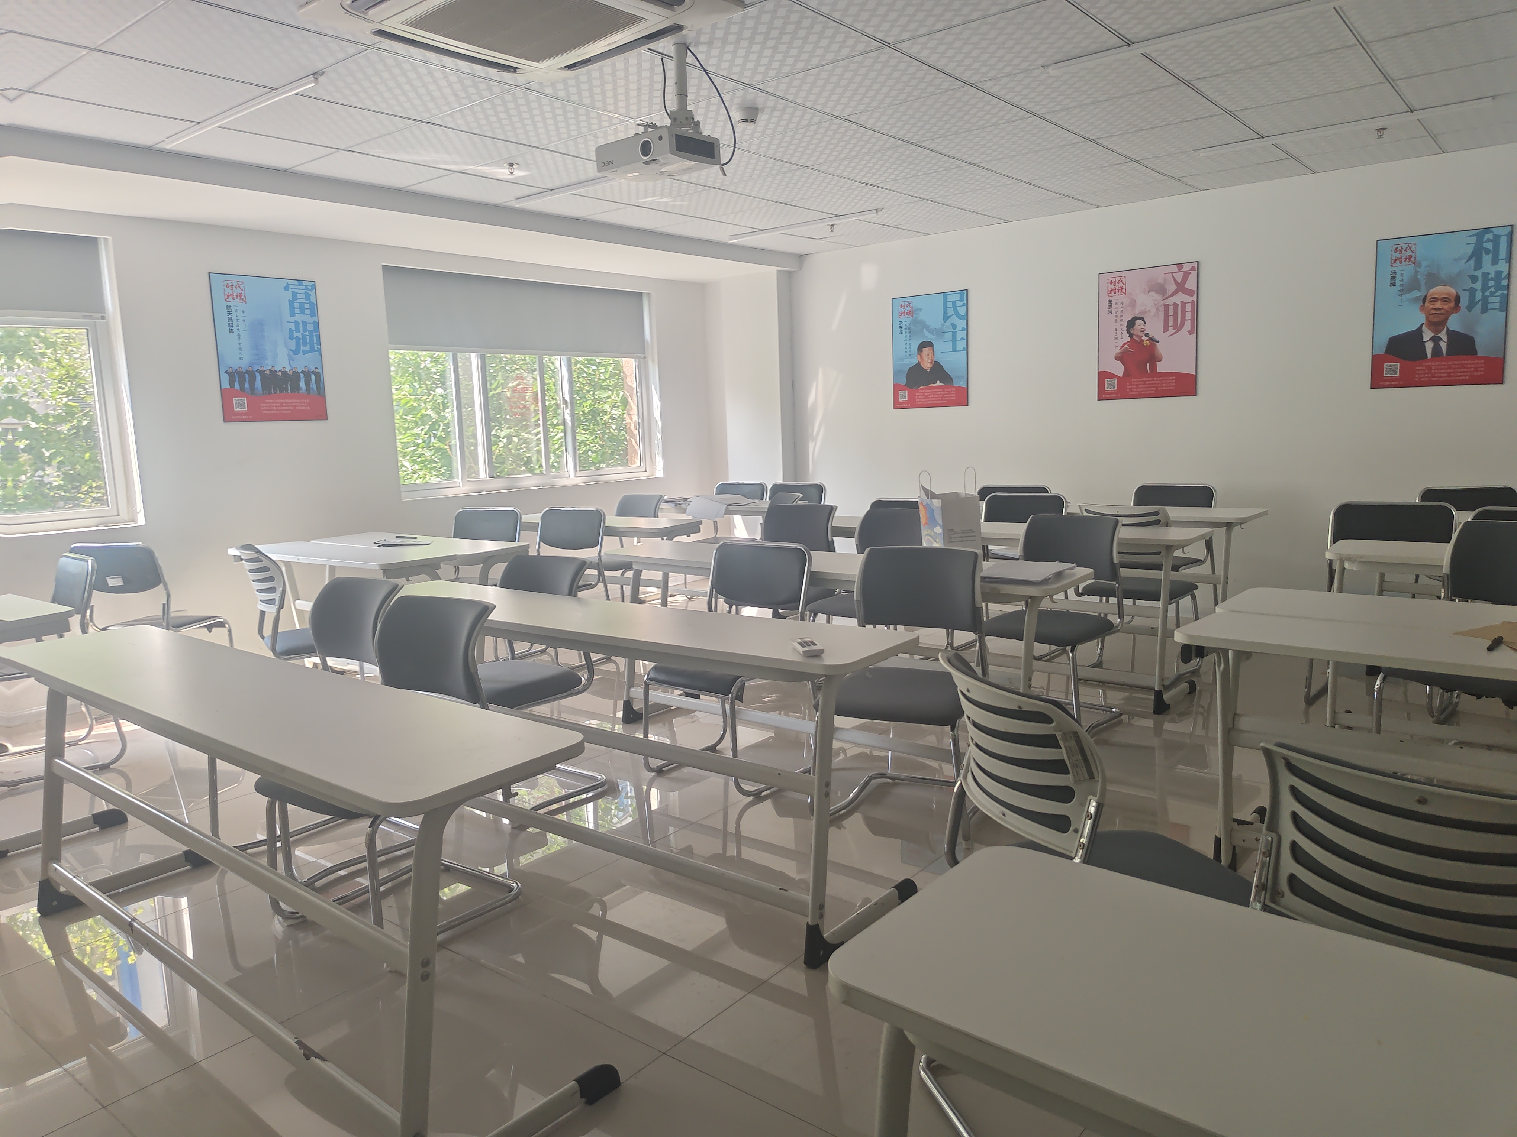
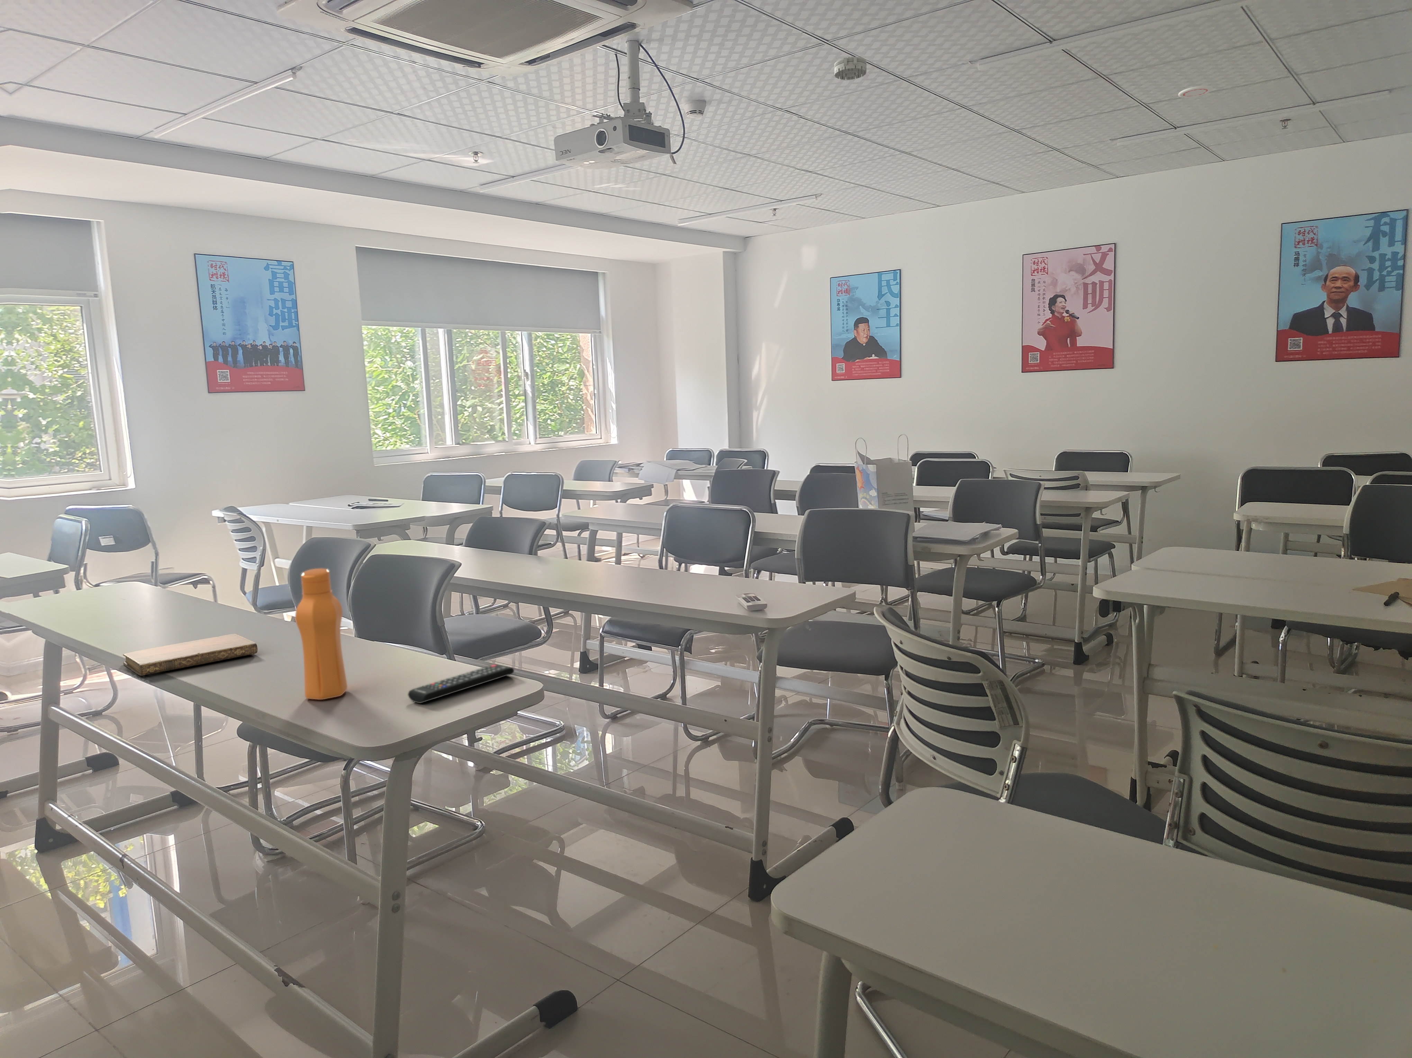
+ notebook [122,633,258,676]
+ water bottle [295,568,348,700]
+ remote control [407,663,515,703]
+ smoke detector [834,57,867,80]
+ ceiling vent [1179,86,1213,98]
